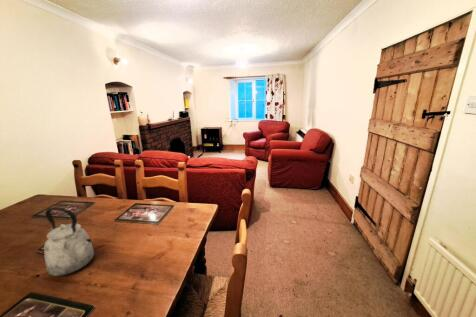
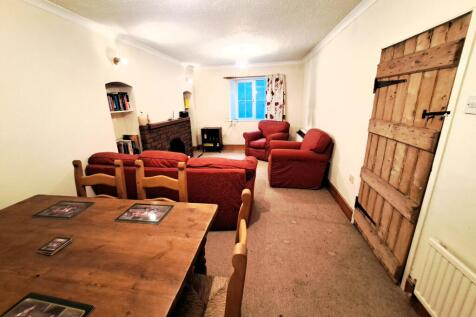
- kettle [43,206,95,277]
